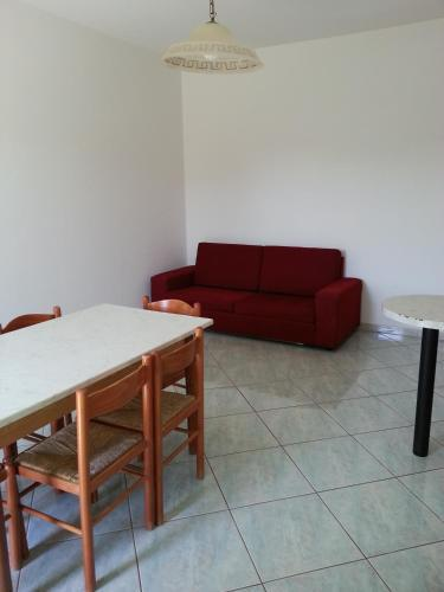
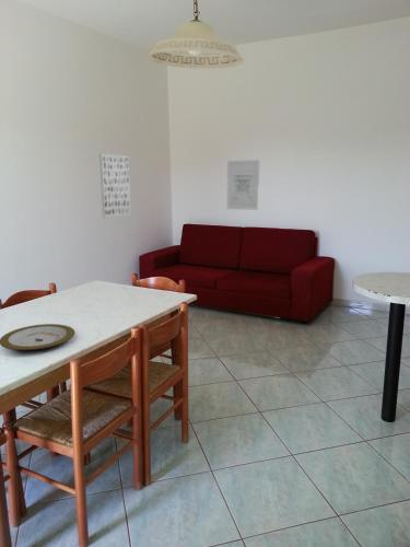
+ wall art [98,153,132,220]
+ plate [0,323,75,351]
+ wall art [226,159,260,211]
